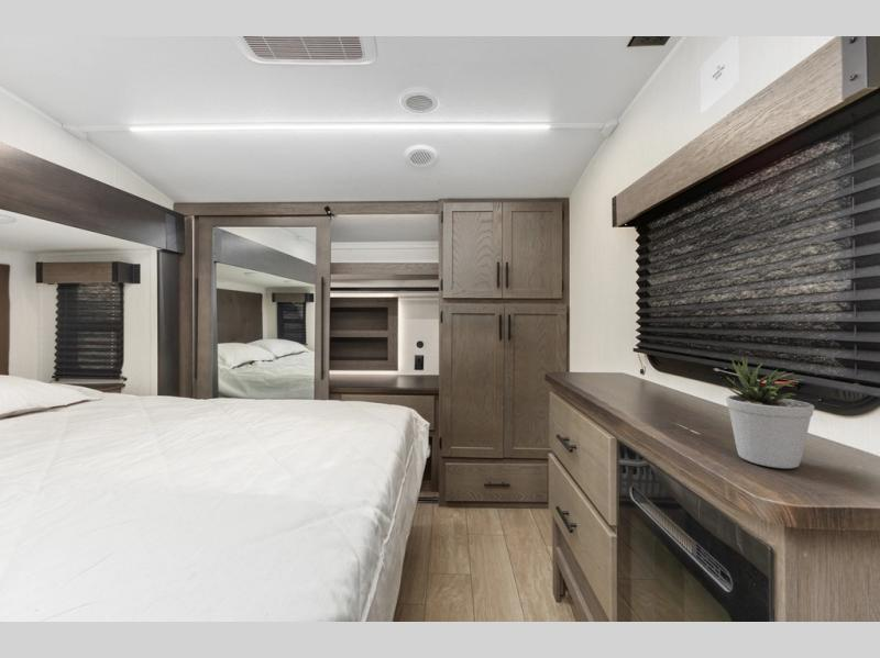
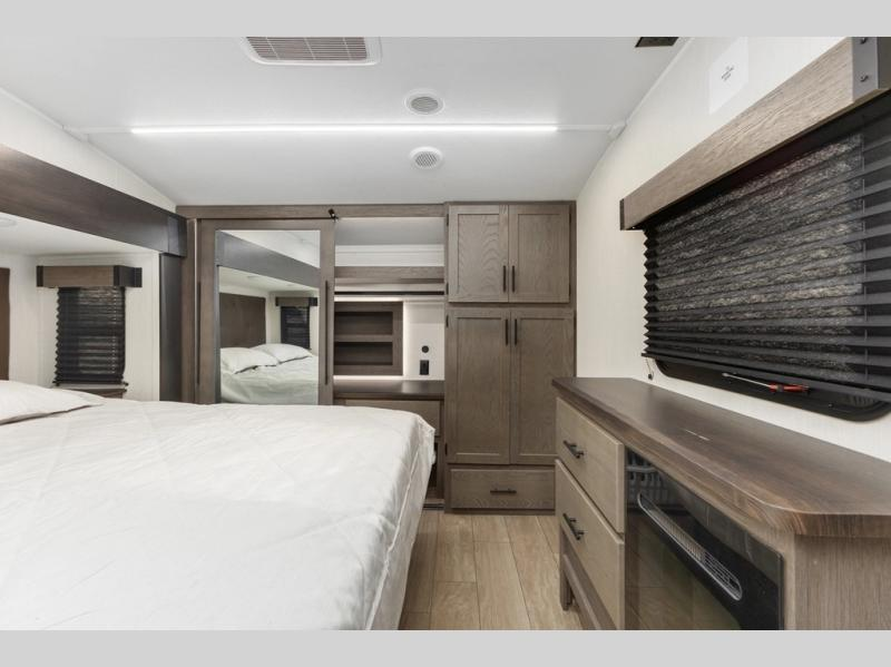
- potted plant [723,355,815,469]
